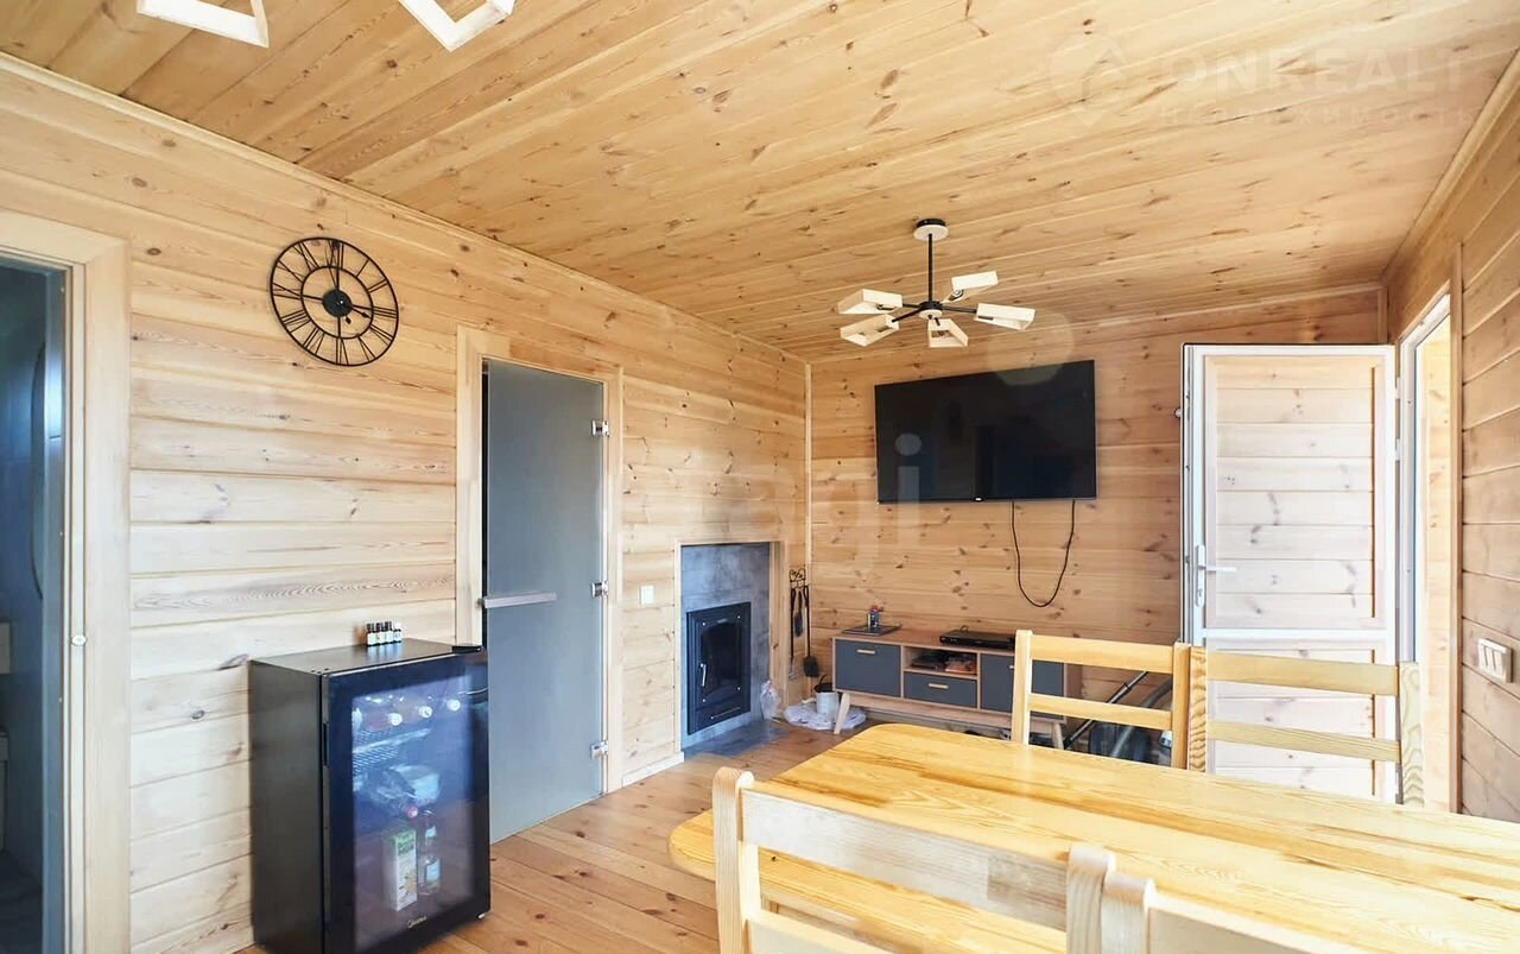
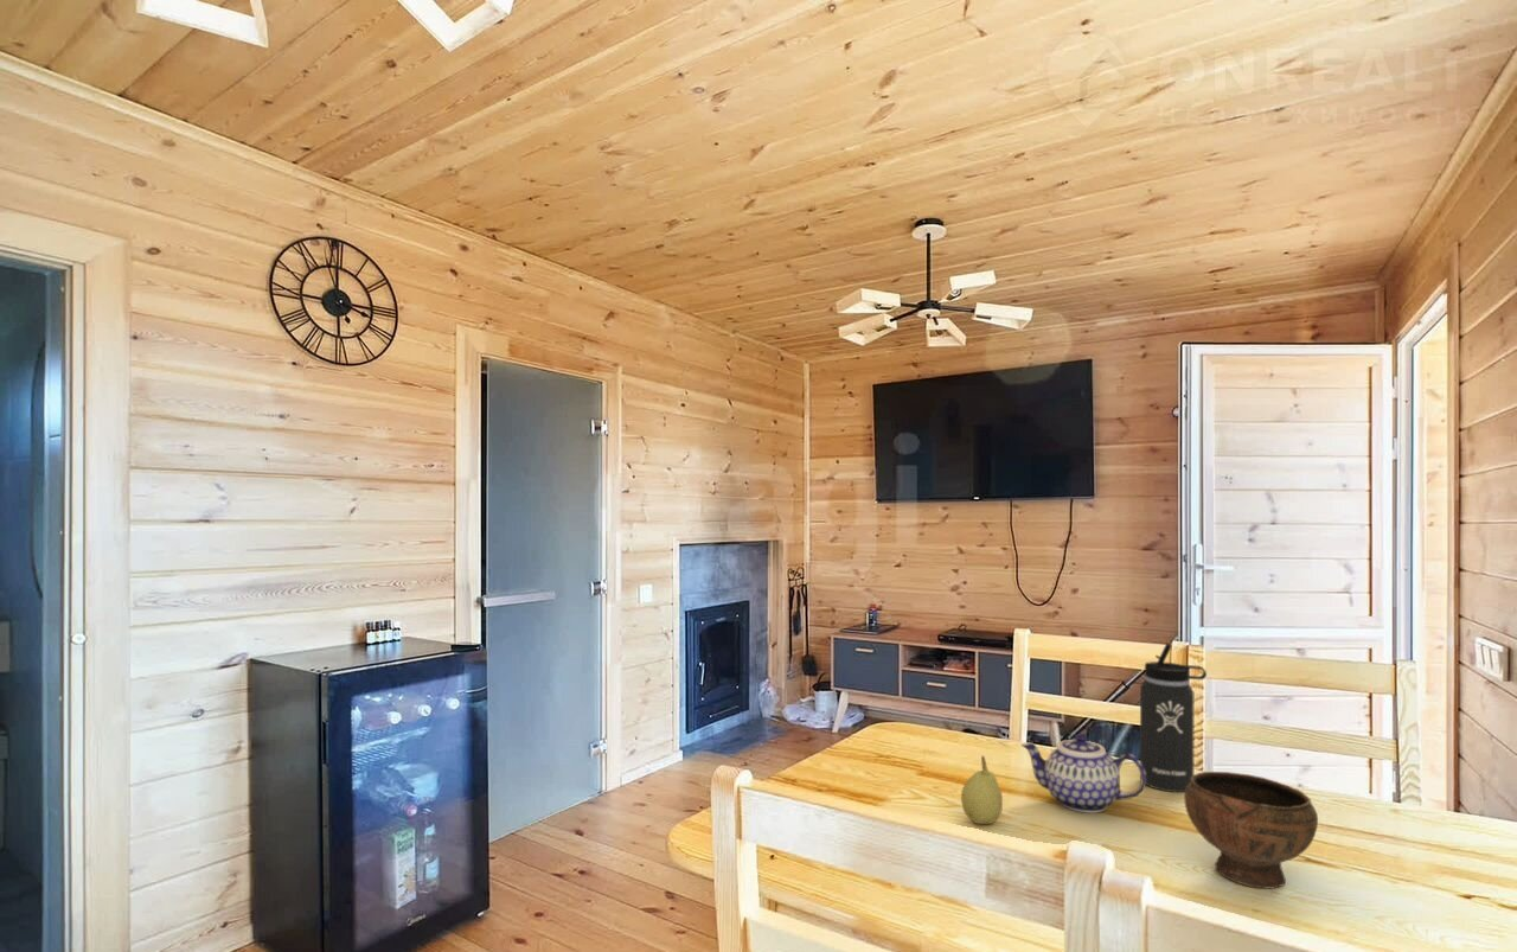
+ teapot [1019,733,1147,814]
+ thermos bottle [1139,641,1208,793]
+ fruit [960,754,1004,825]
+ bowl [1183,771,1319,890]
